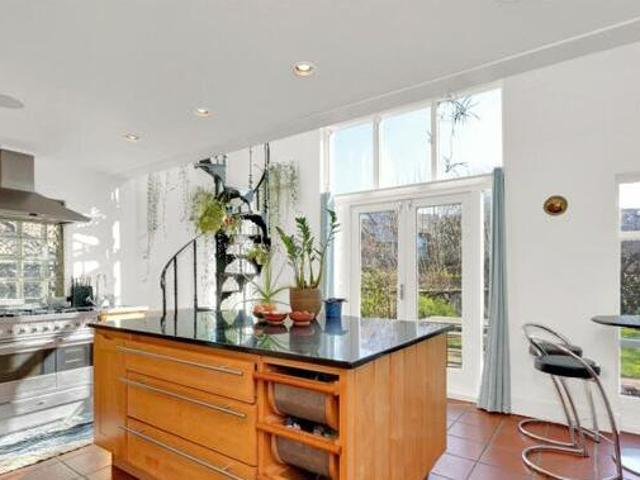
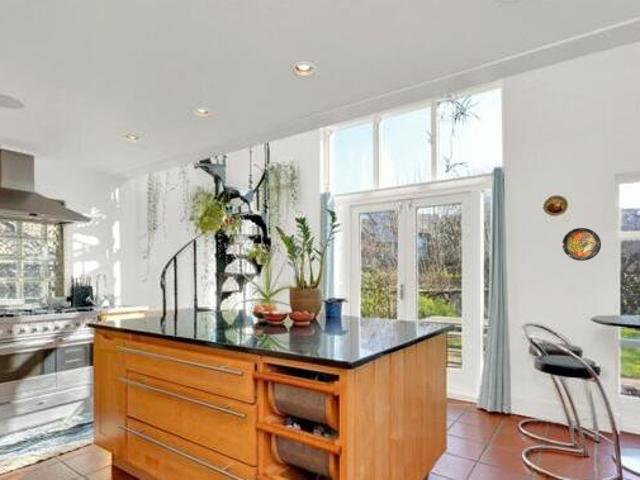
+ decorative plate [561,227,602,262]
